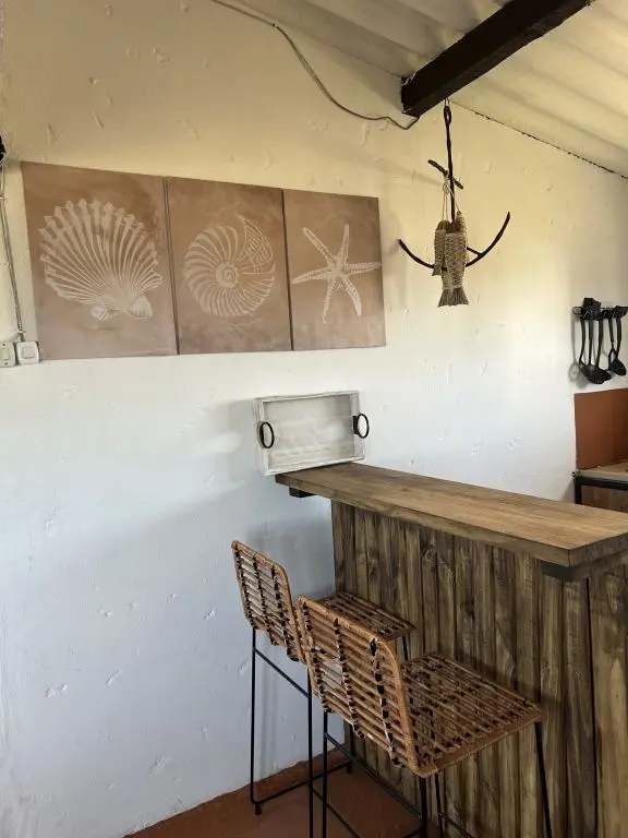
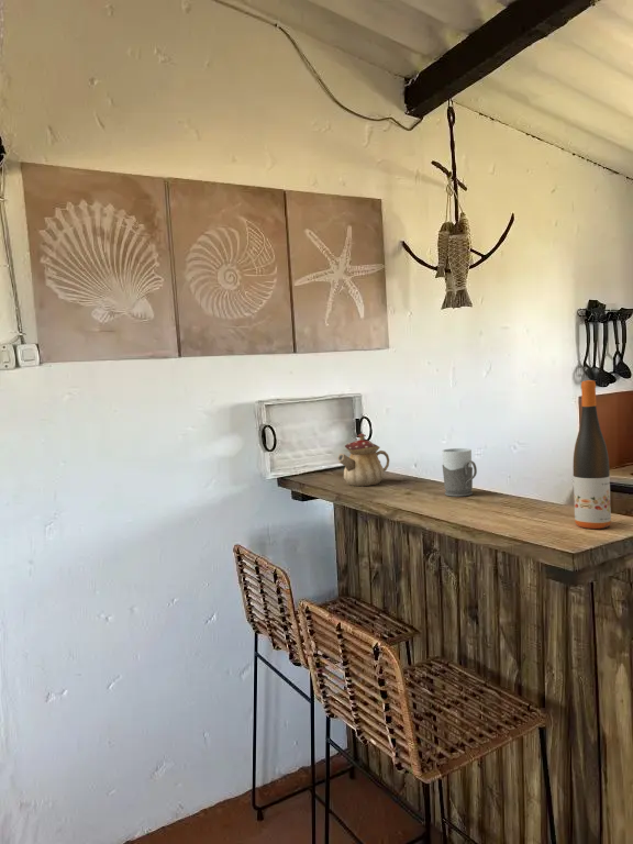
+ wine bottle [573,379,612,530]
+ teapot [336,433,390,487]
+ mug [442,447,478,498]
